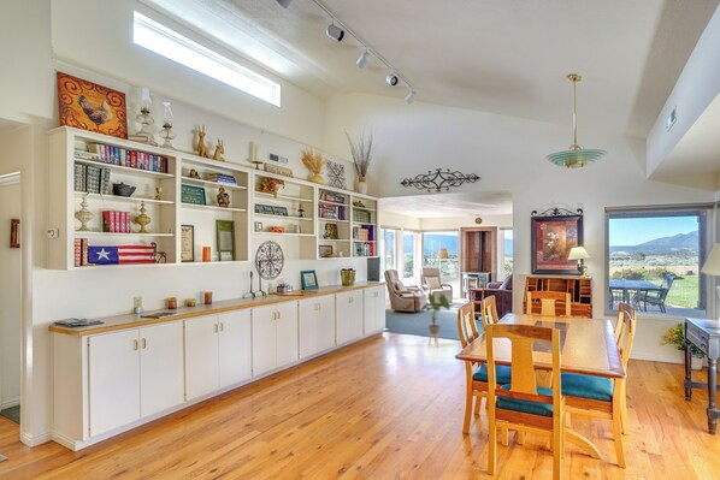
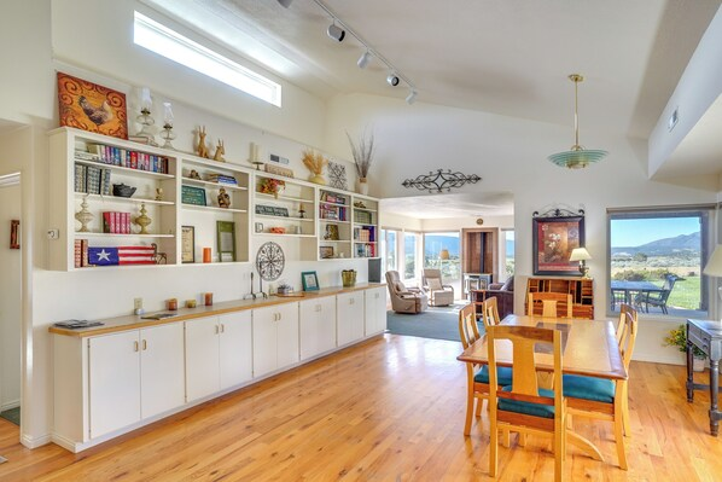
- house plant [419,292,452,348]
